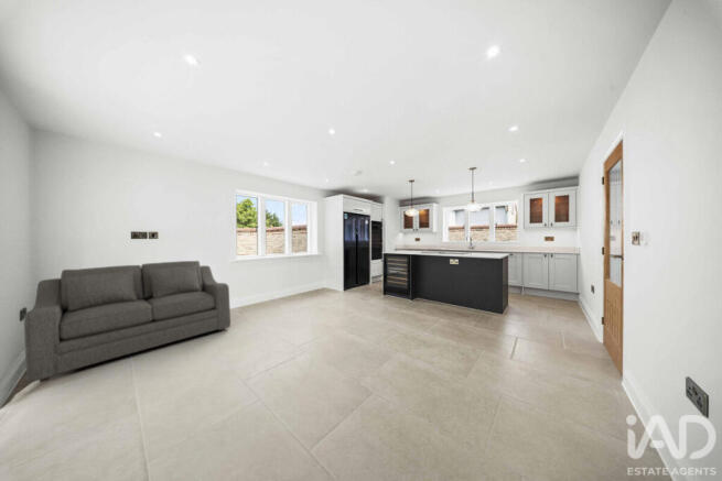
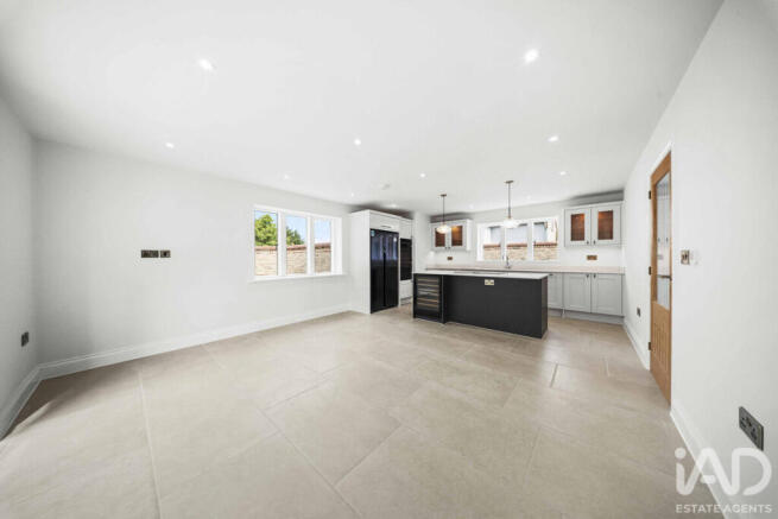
- sofa [23,260,231,383]
